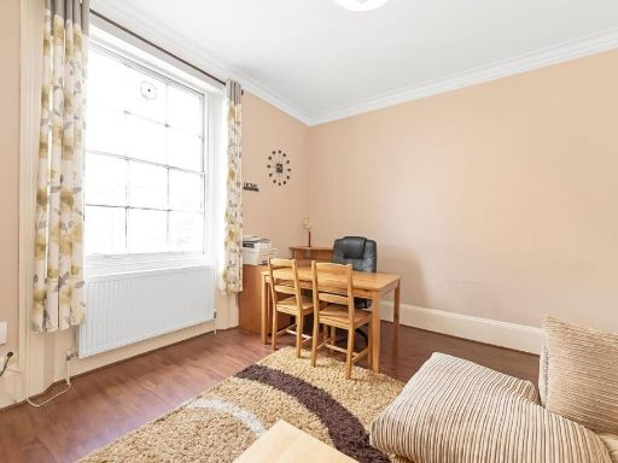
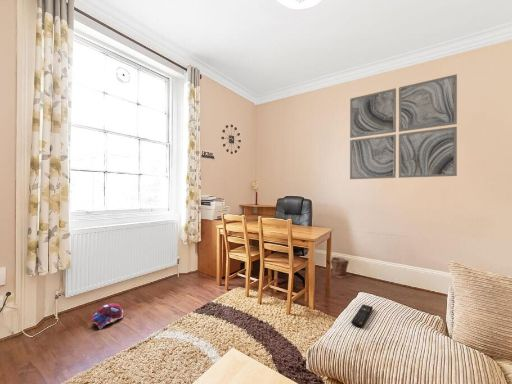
+ wall art [349,73,458,180]
+ remote control [350,304,374,328]
+ plant pot [330,256,352,279]
+ plush toy [90,302,124,330]
